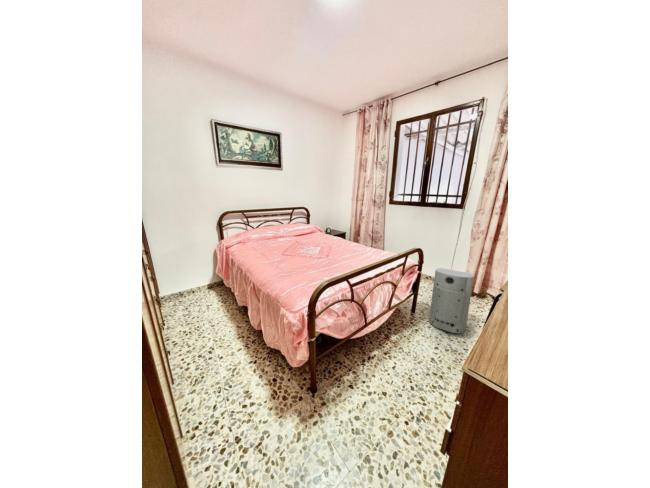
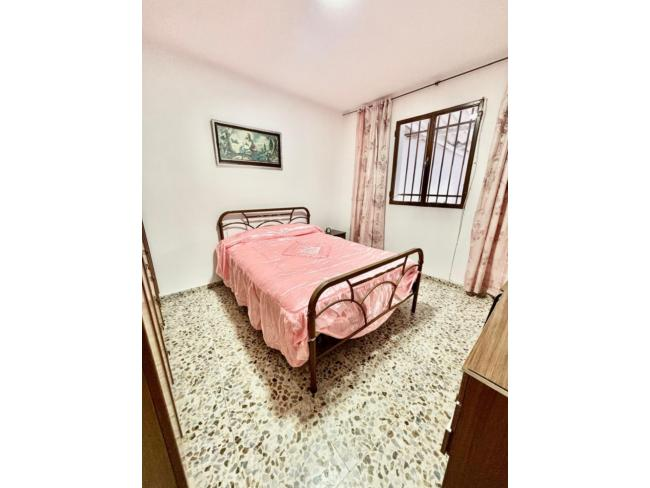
- fan [428,267,475,334]
